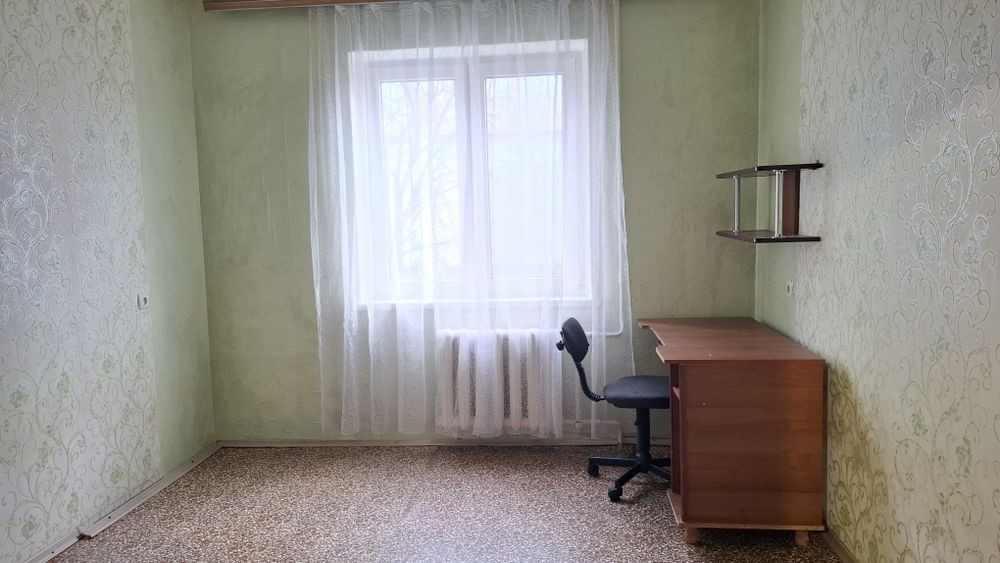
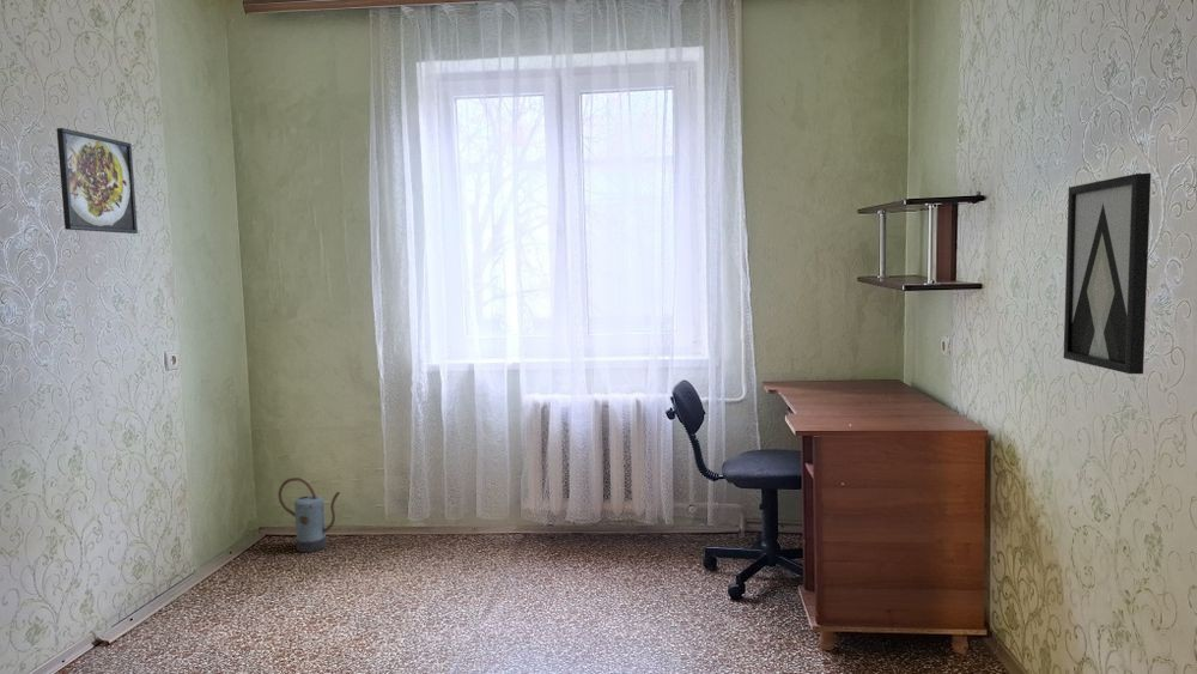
+ watering can [278,476,341,553]
+ wall art [1063,172,1152,375]
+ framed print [55,127,139,235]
